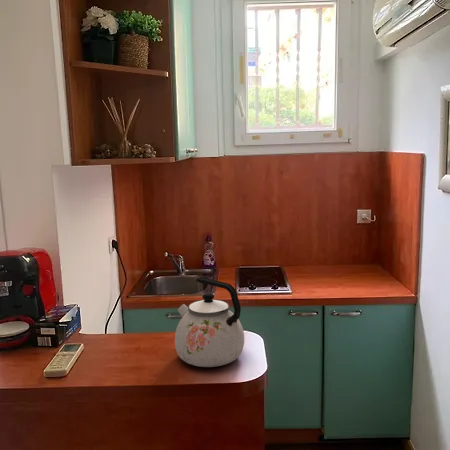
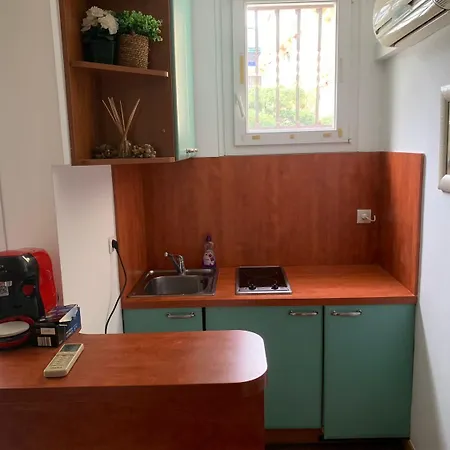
- kettle [174,276,245,368]
